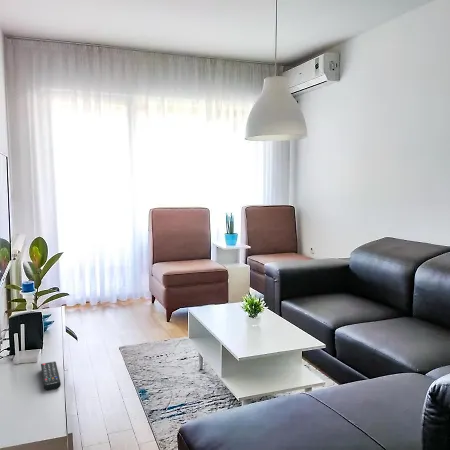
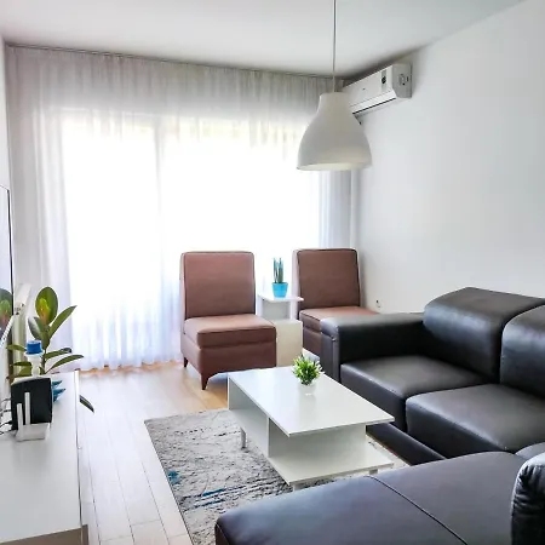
- remote control [40,360,62,391]
